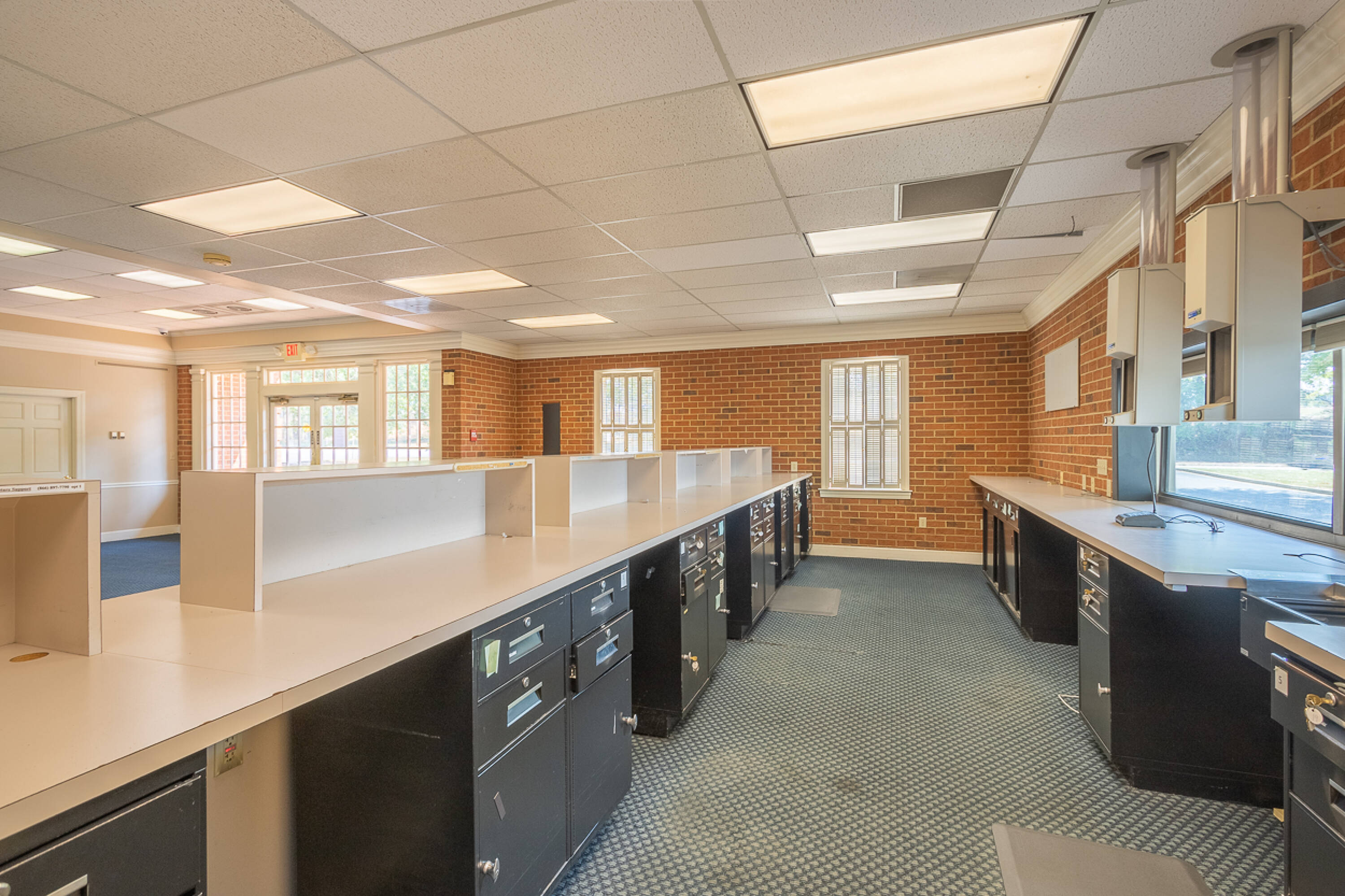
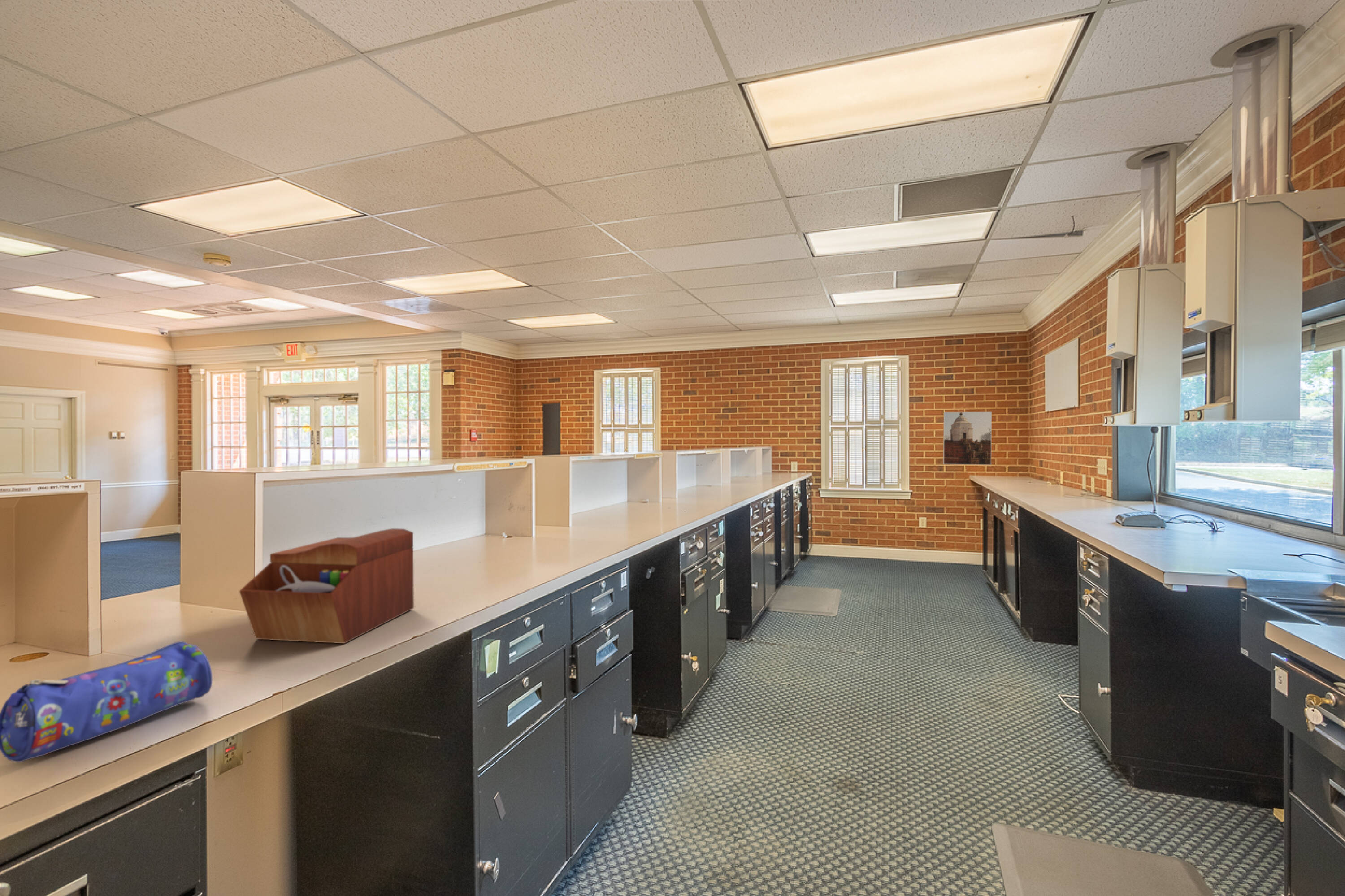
+ pencil case [0,641,213,763]
+ sewing box [239,528,414,644]
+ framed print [943,411,992,465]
